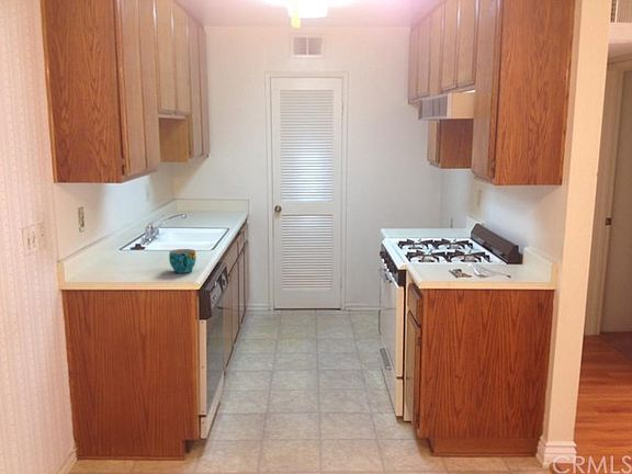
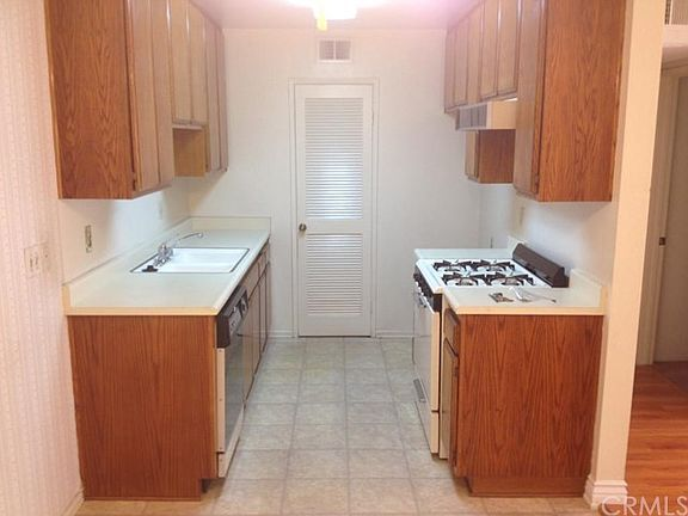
- cup [168,248,198,274]
